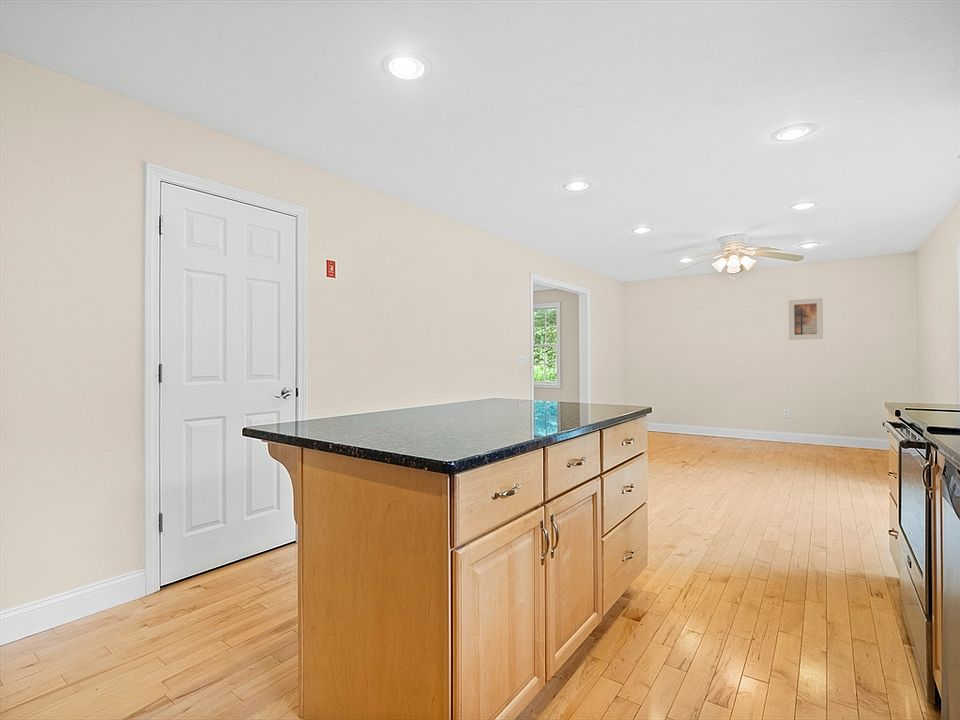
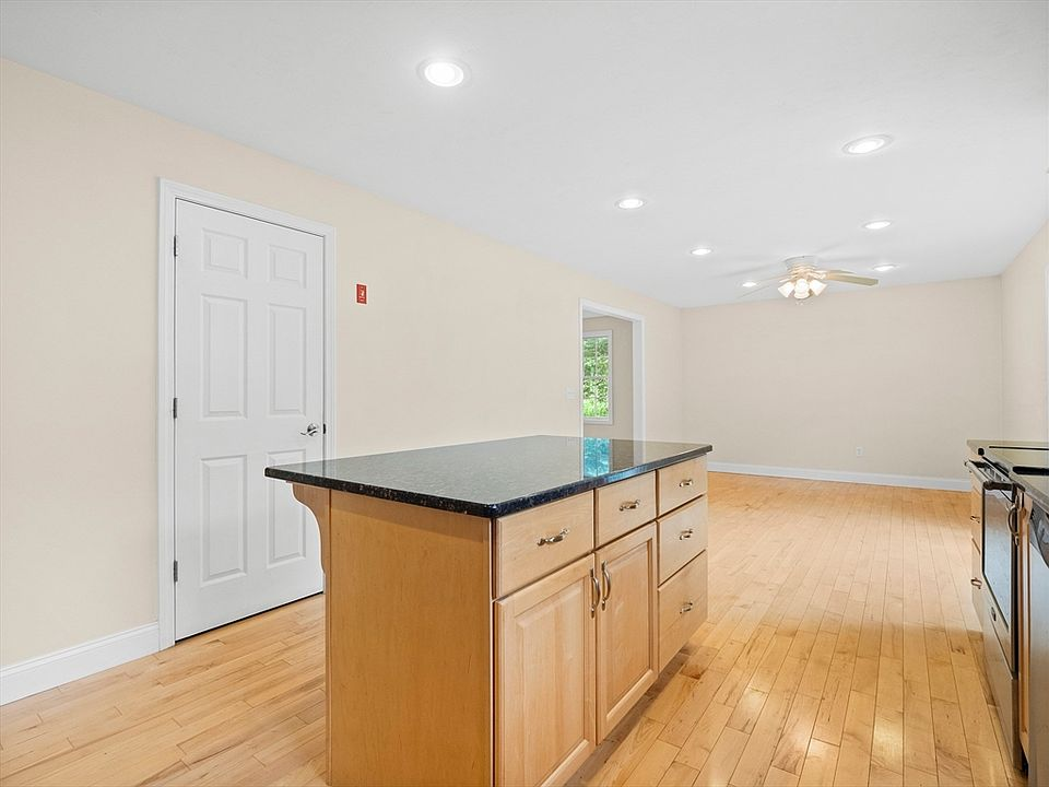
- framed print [788,297,824,341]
